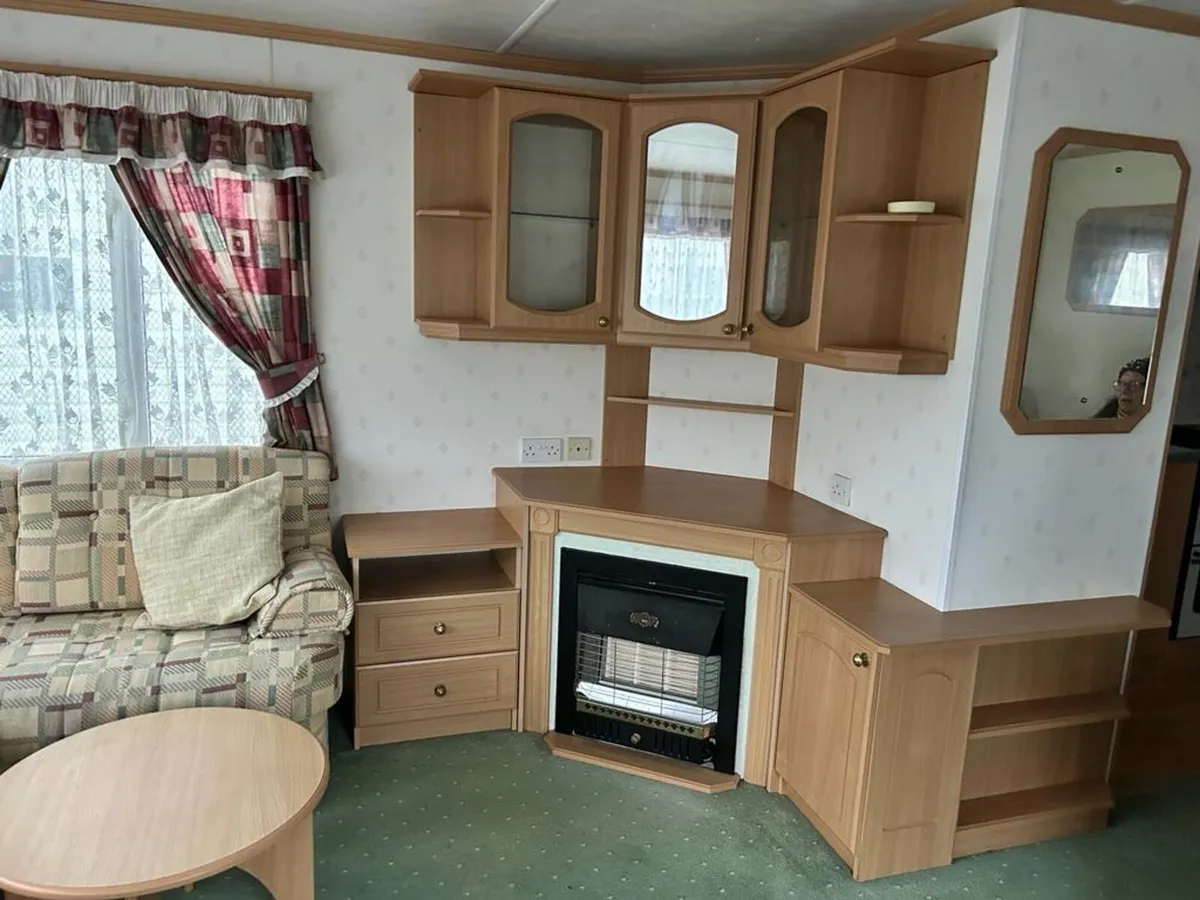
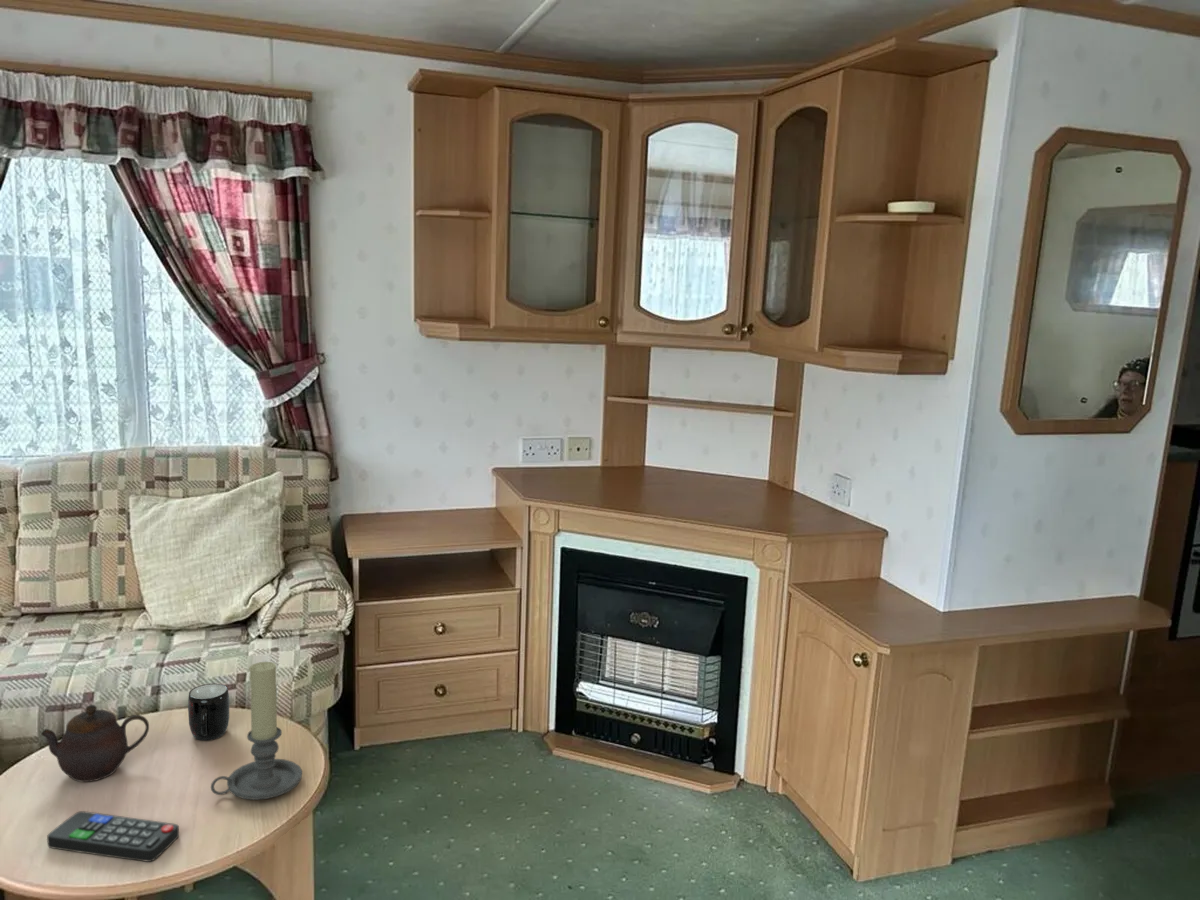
+ teapot [40,704,150,783]
+ mug [187,683,230,742]
+ remote control [46,810,180,863]
+ candle holder [210,661,303,801]
